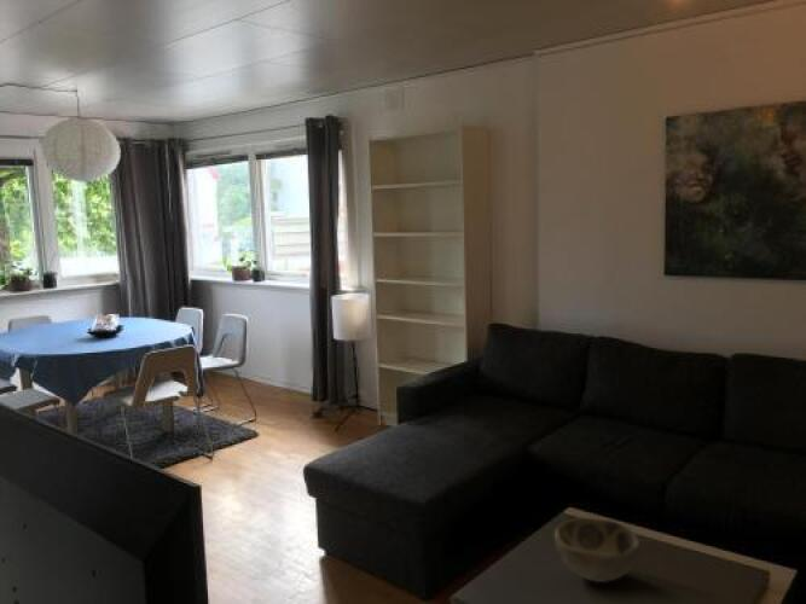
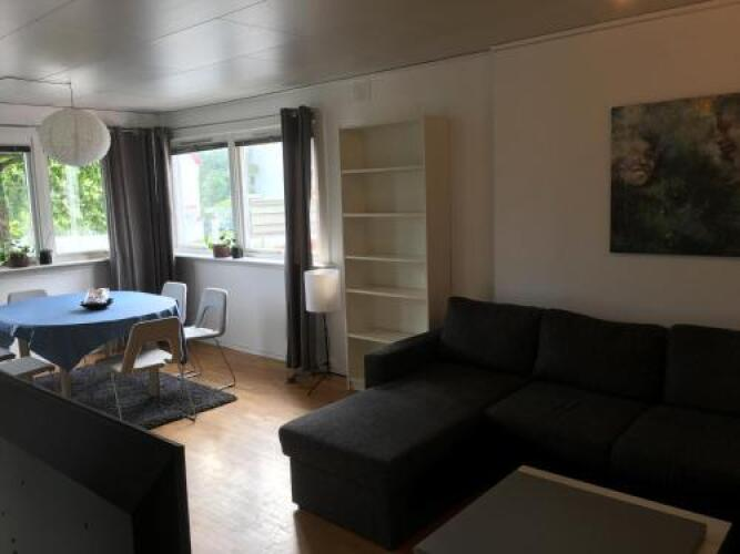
- decorative bowl [553,517,640,583]
